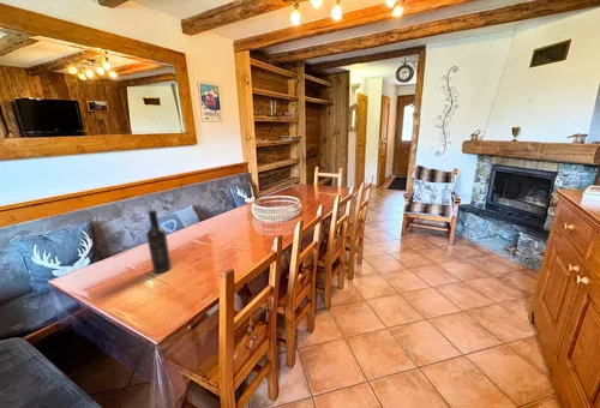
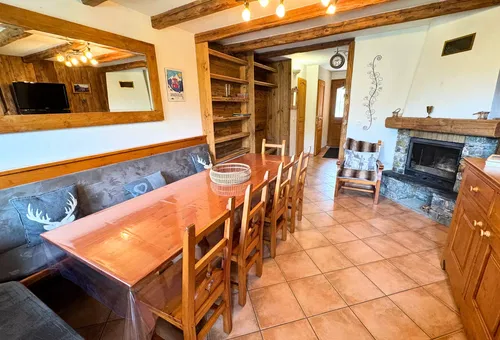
- wine bottle [145,209,173,274]
